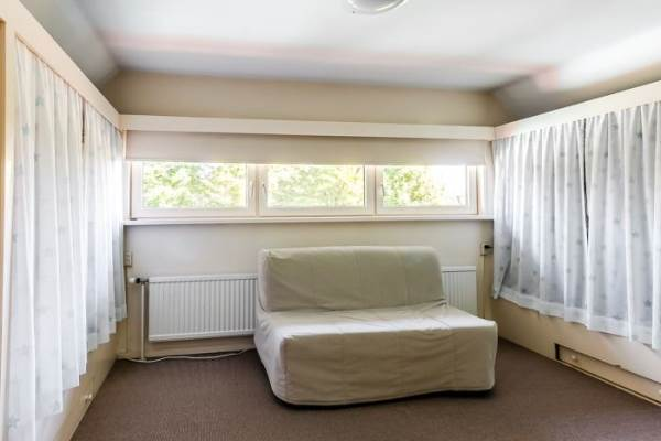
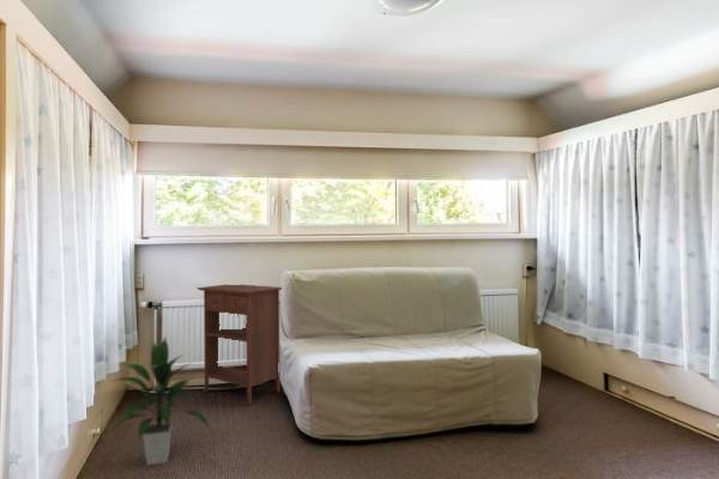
+ indoor plant [110,336,213,466]
+ nightstand [195,284,283,406]
